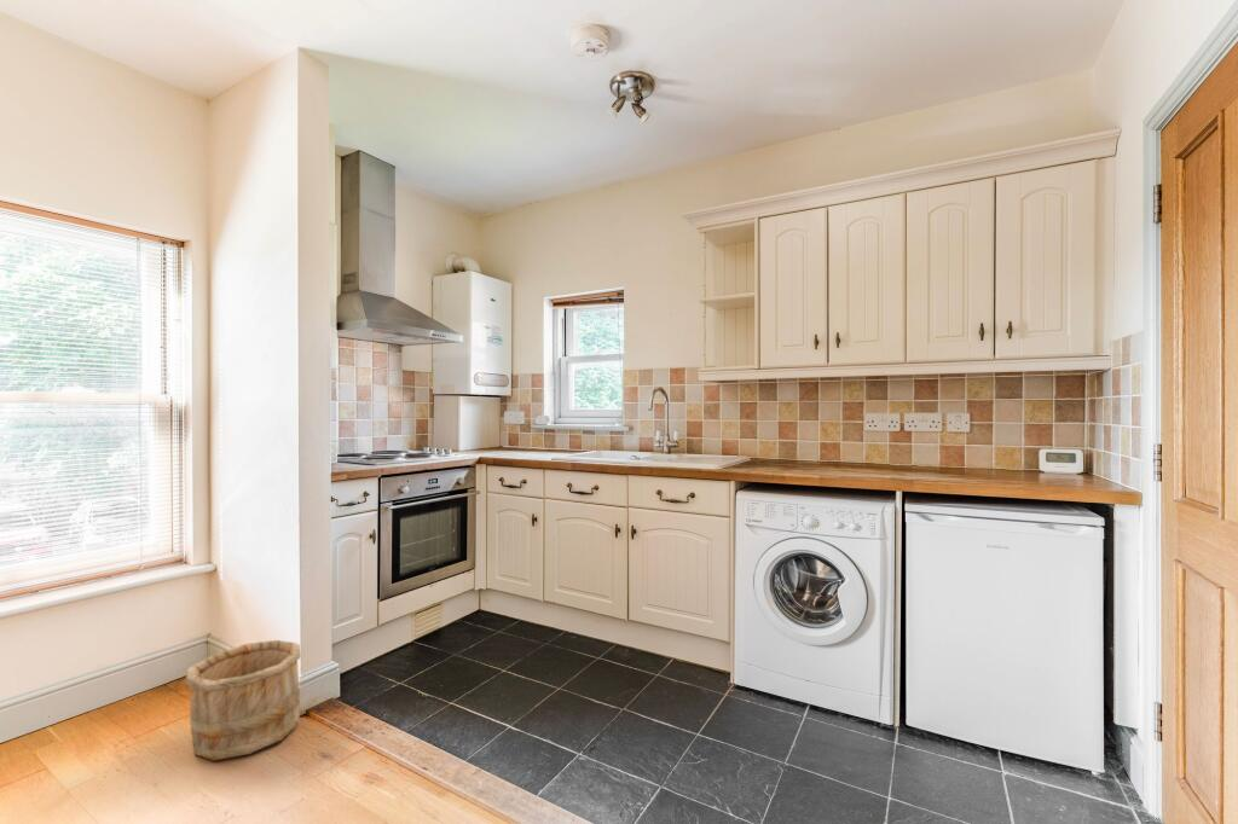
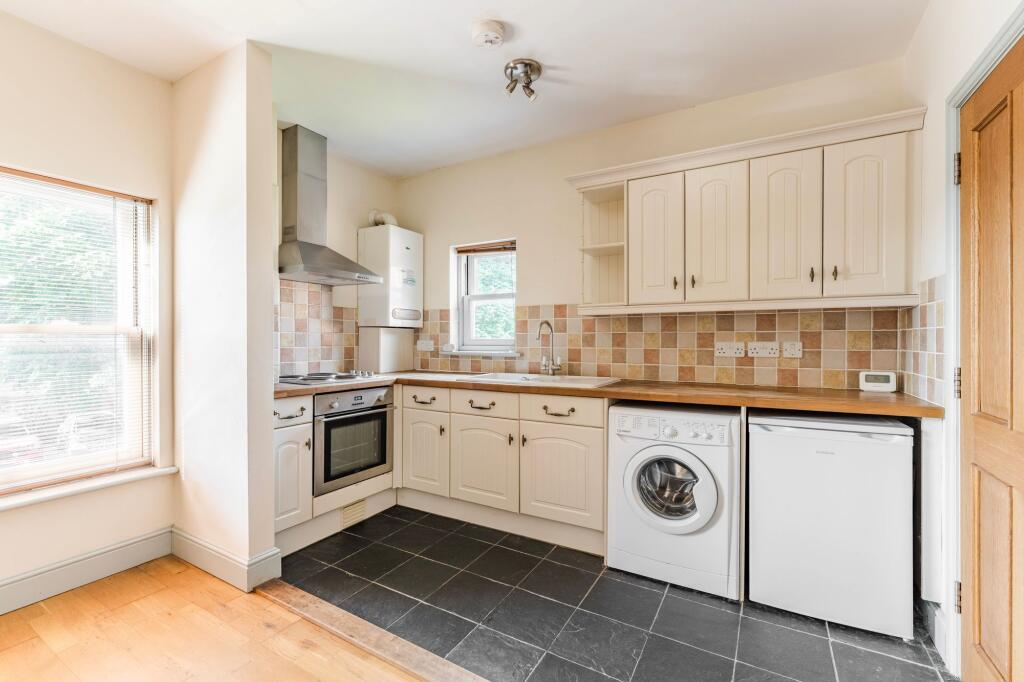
- wooden bucket [184,639,302,761]
